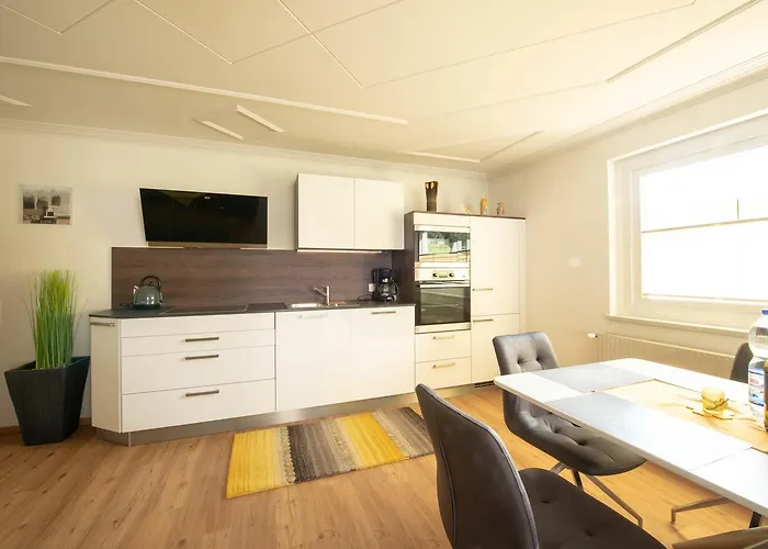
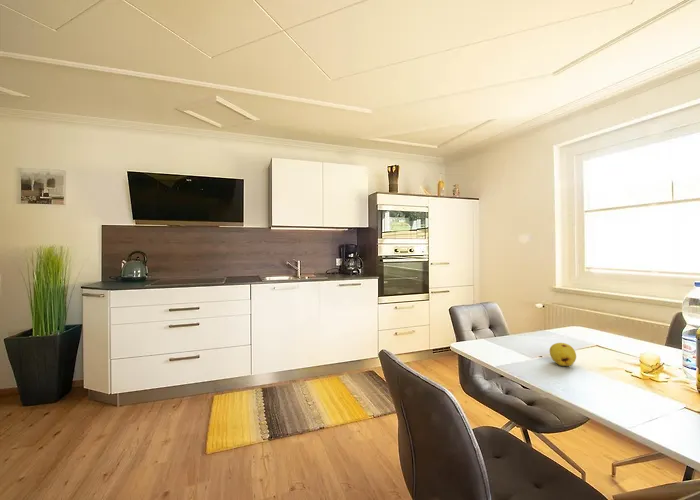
+ fruit [549,342,577,367]
